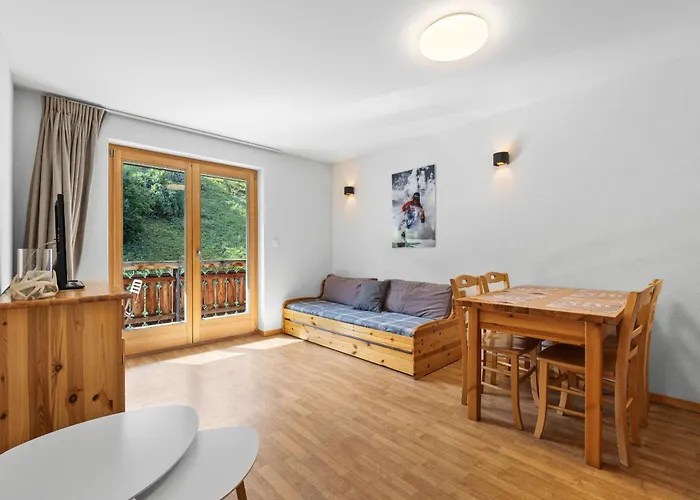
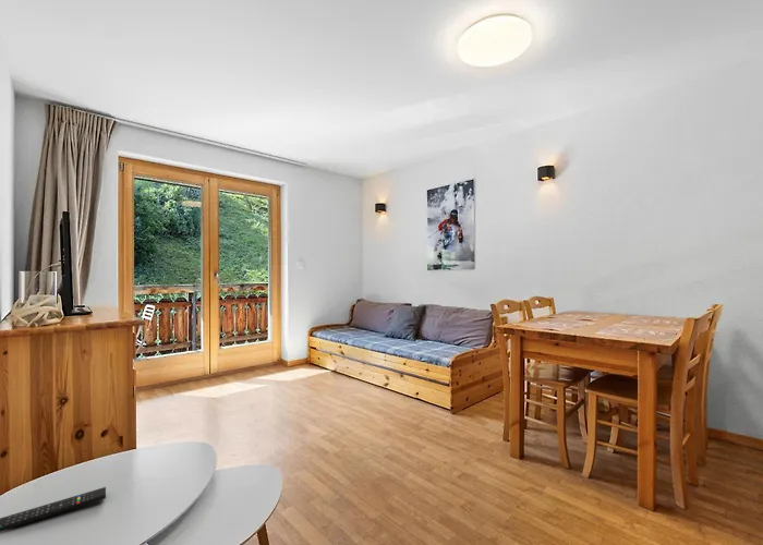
+ remote control [0,486,107,532]
